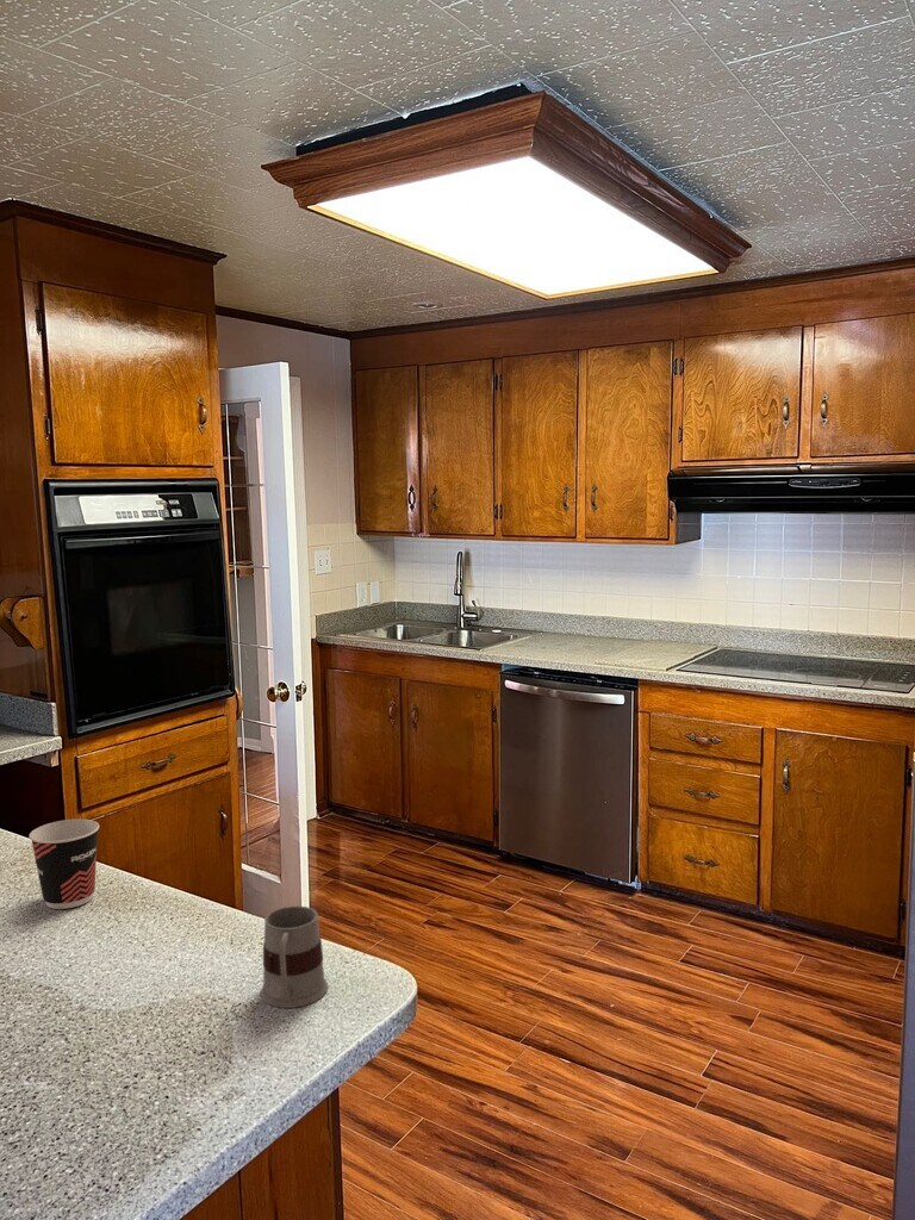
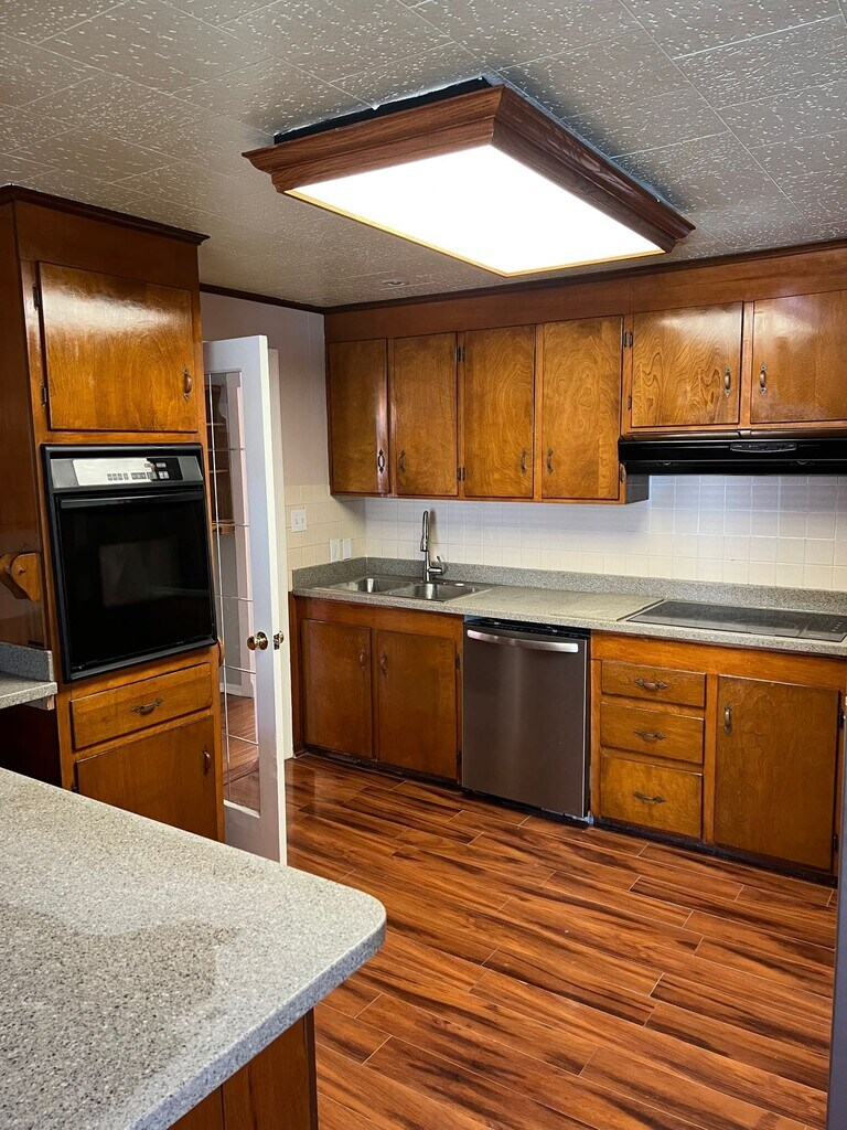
- mug [259,904,330,1009]
- cup [29,818,100,910]
